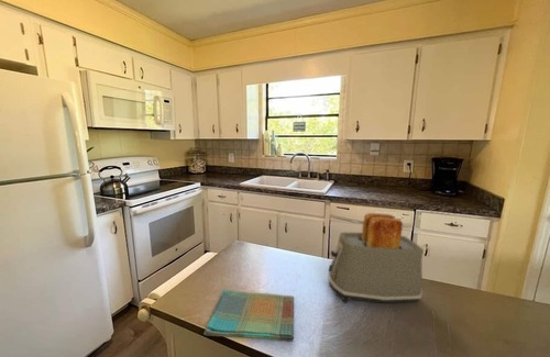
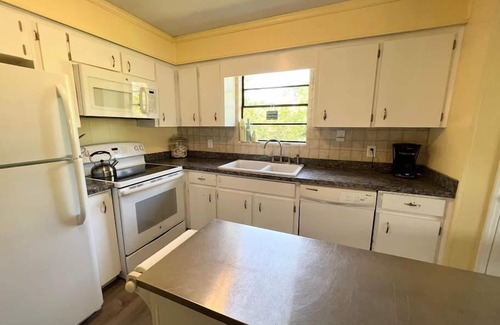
- dish towel [202,289,295,343]
- toaster [328,212,425,304]
